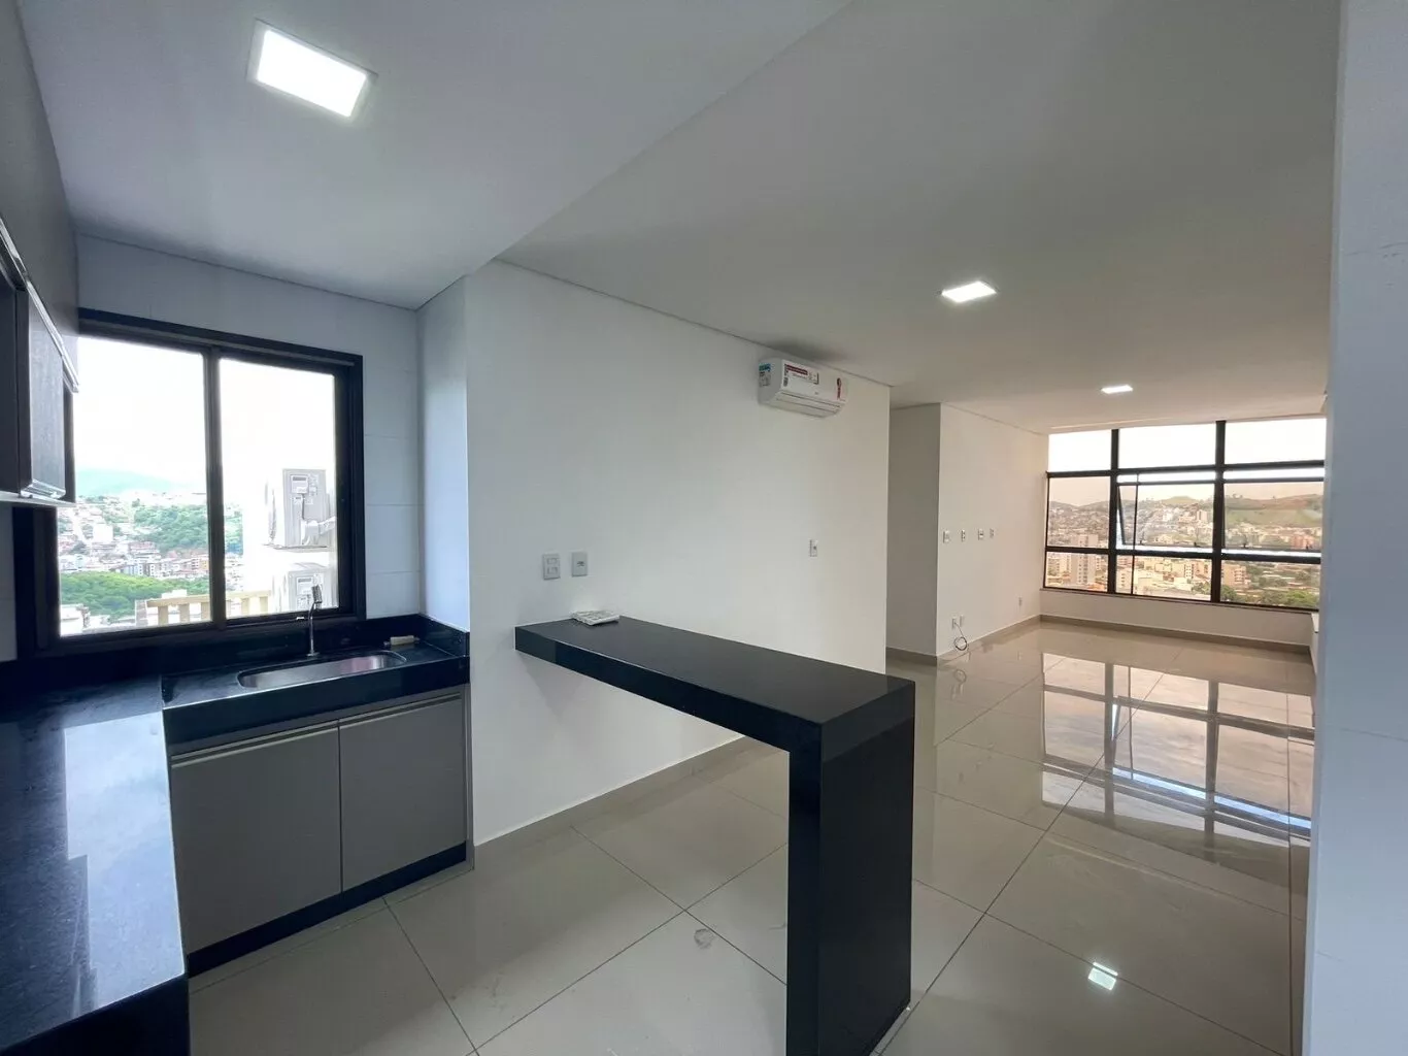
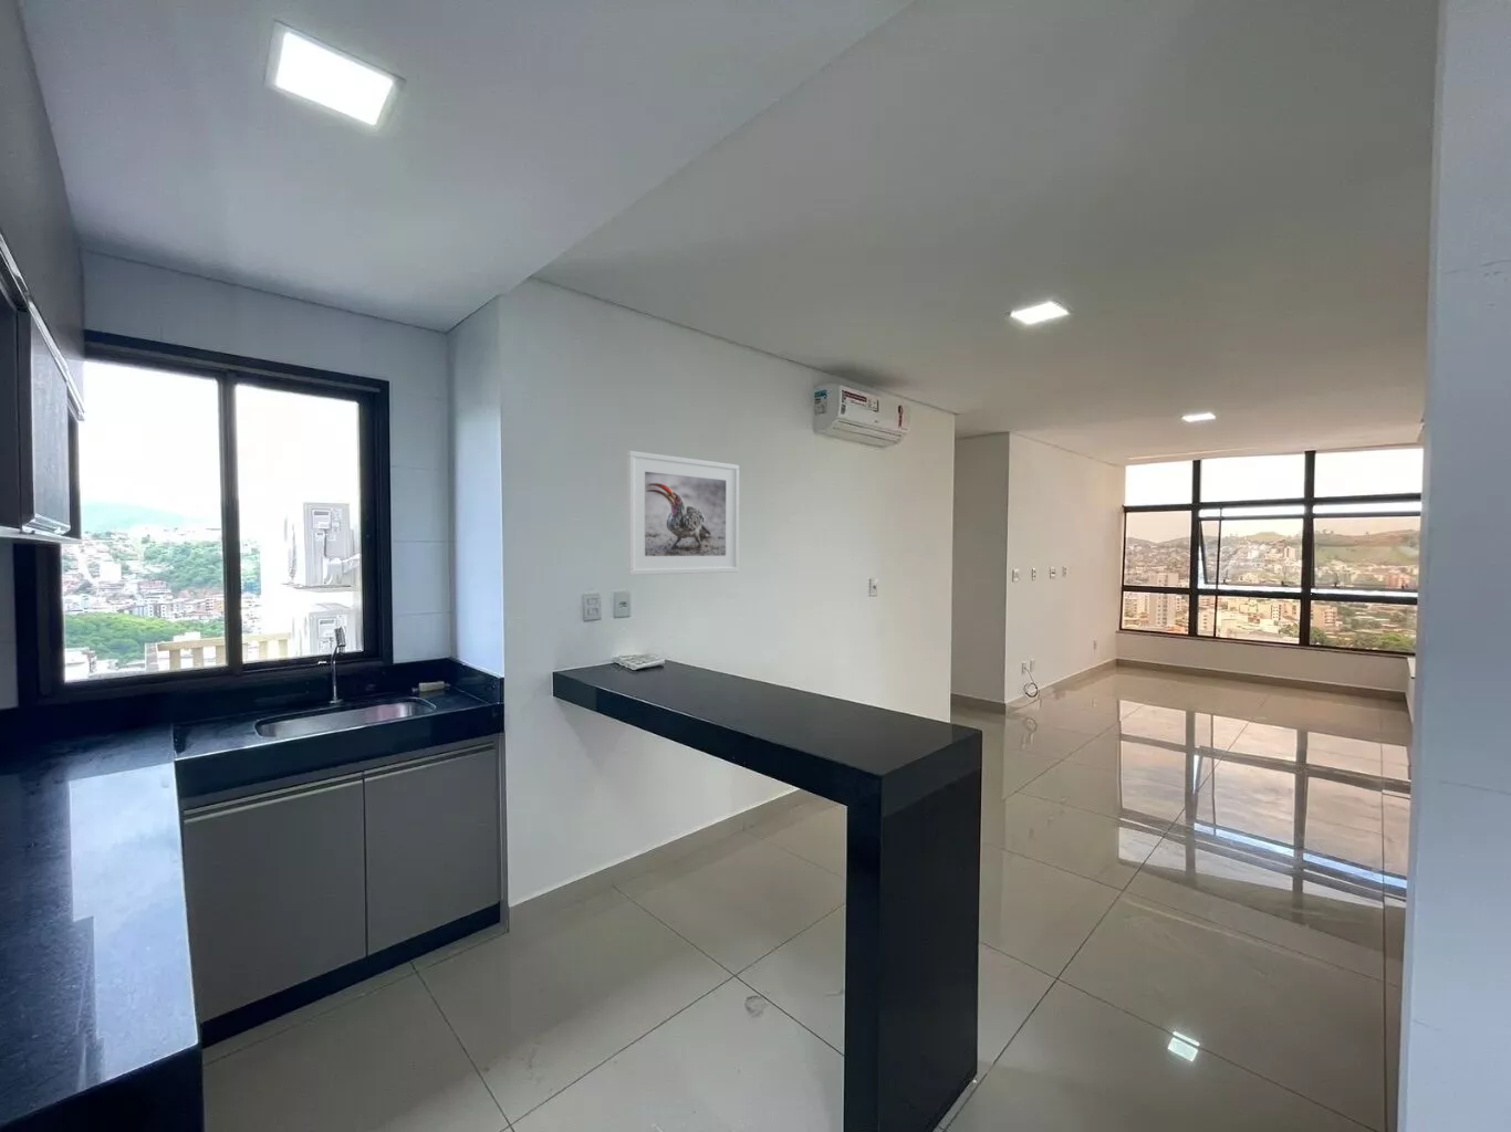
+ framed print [626,449,740,576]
